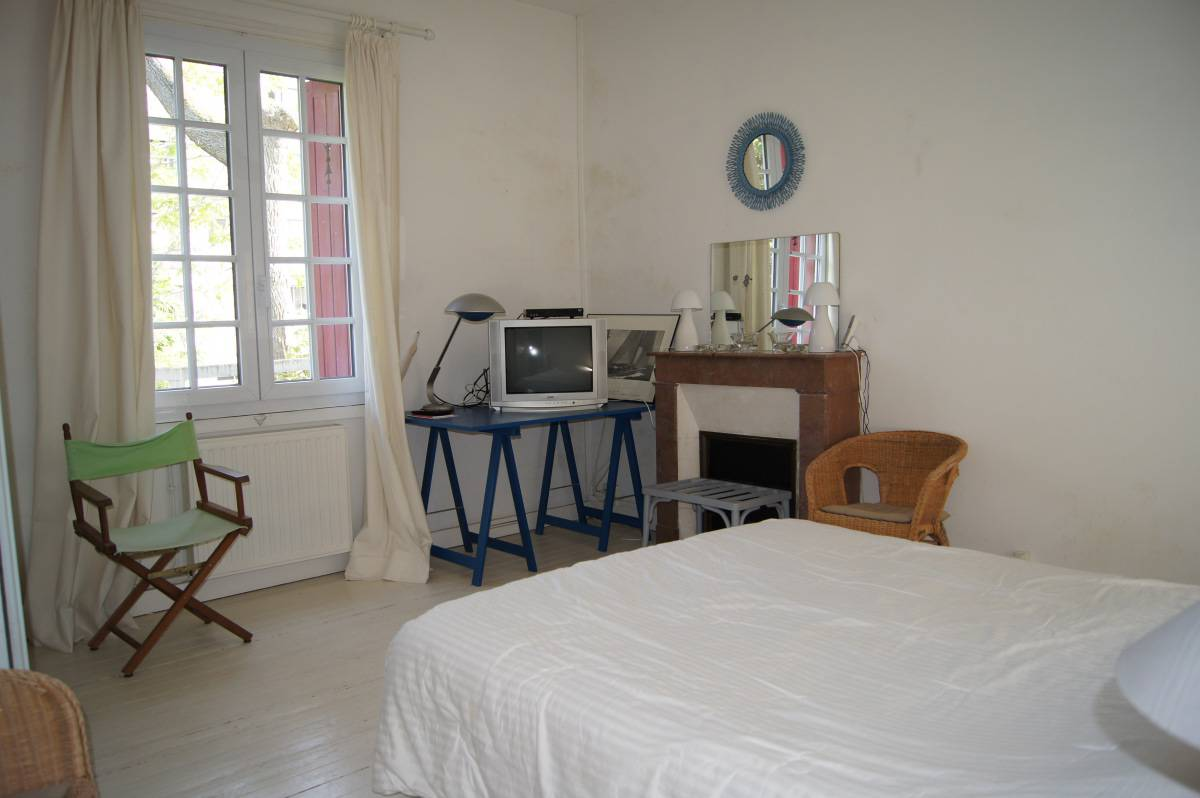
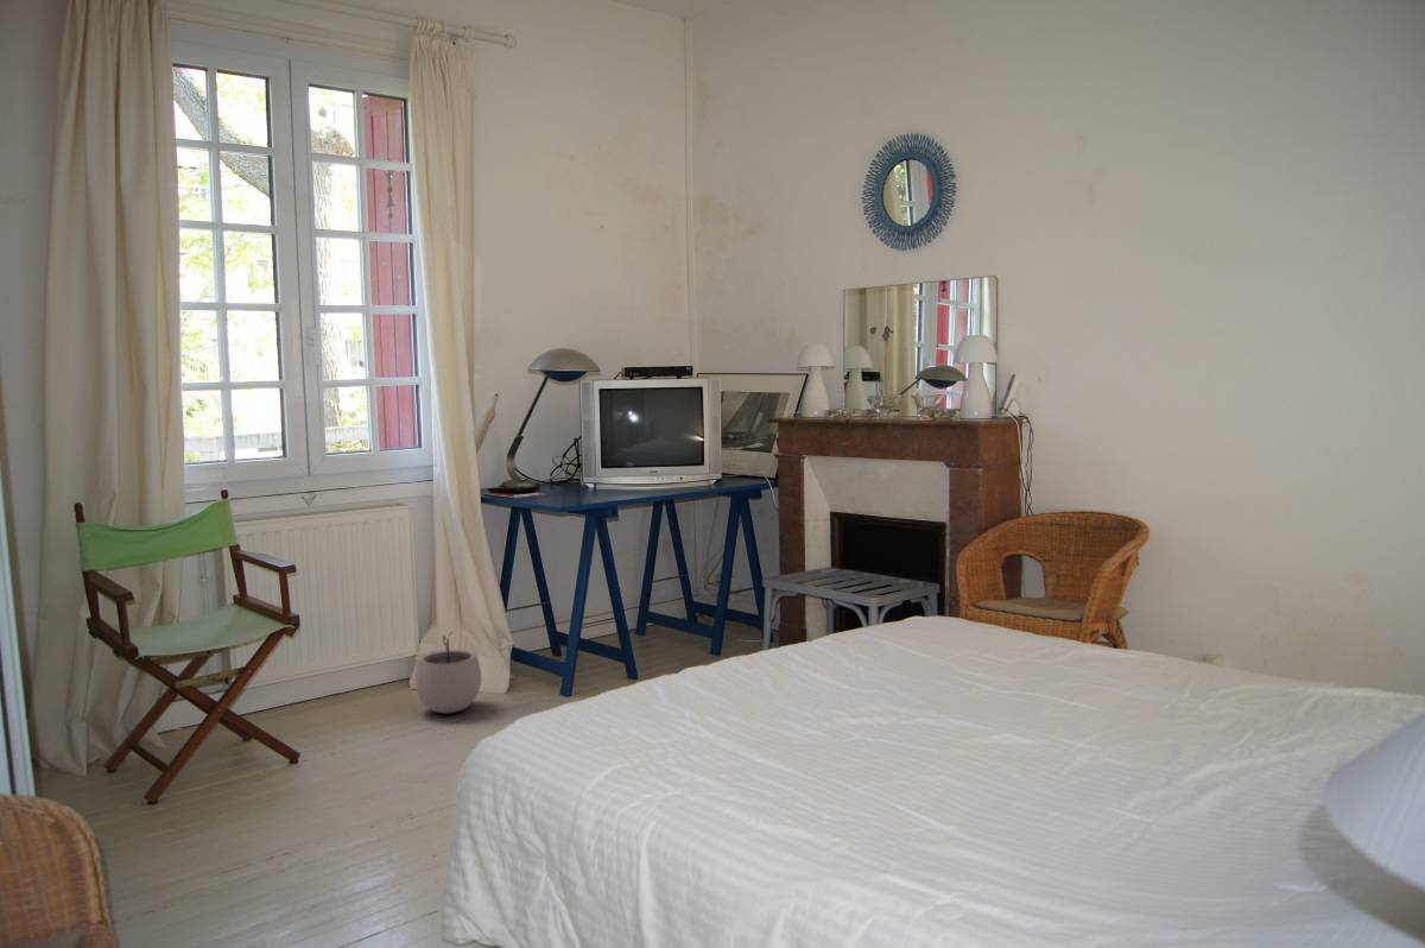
+ plant pot [413,632,482,714]
